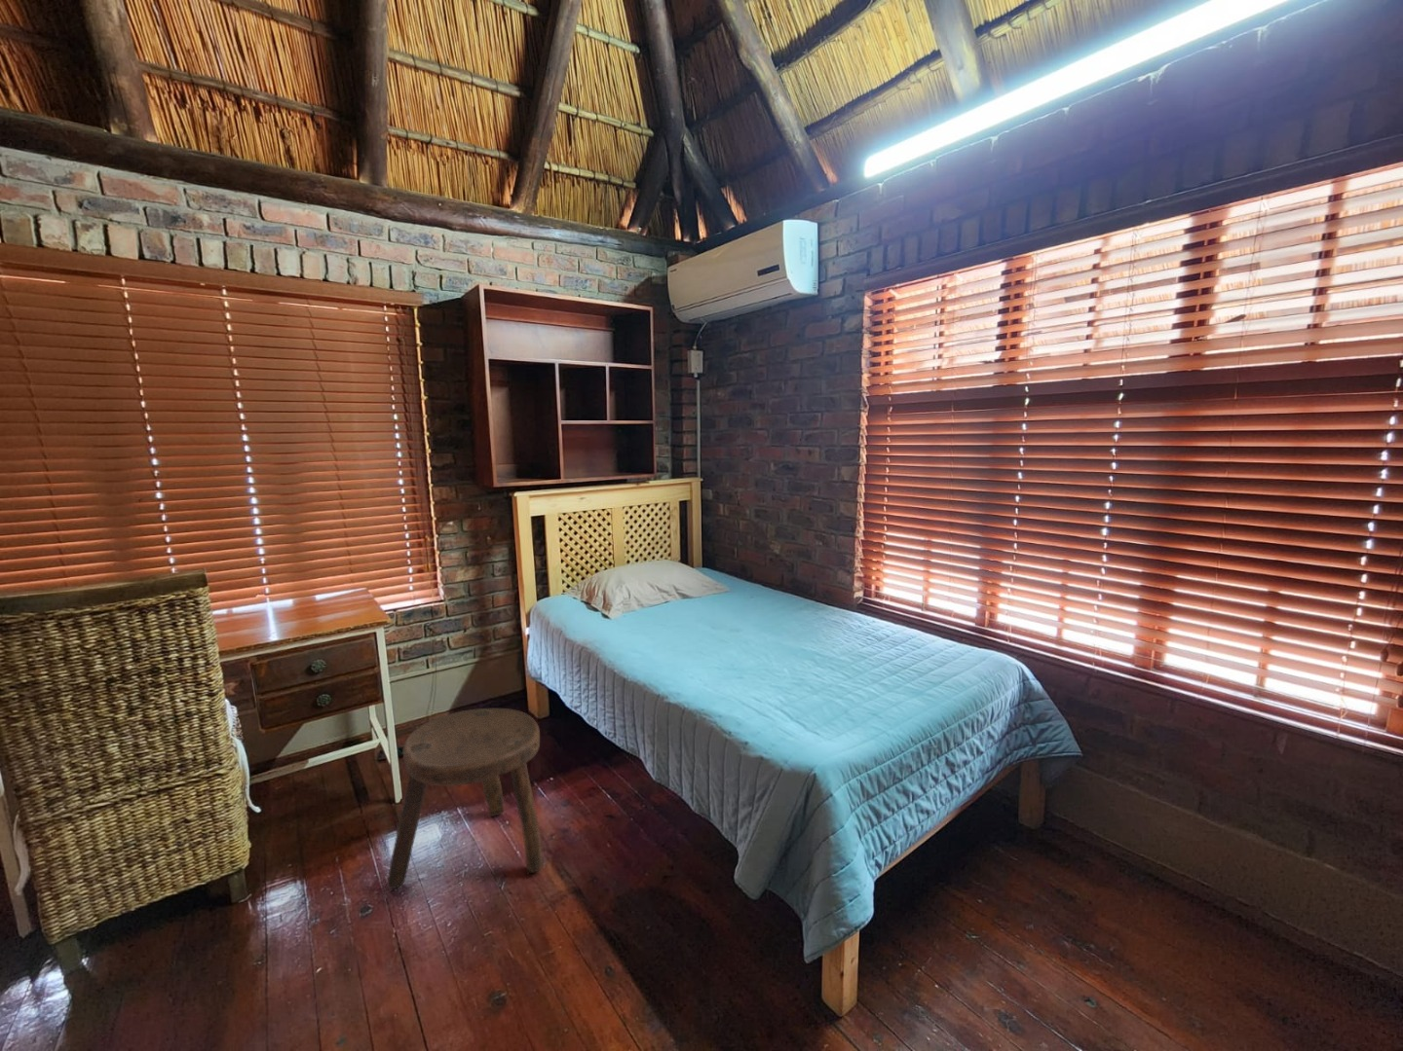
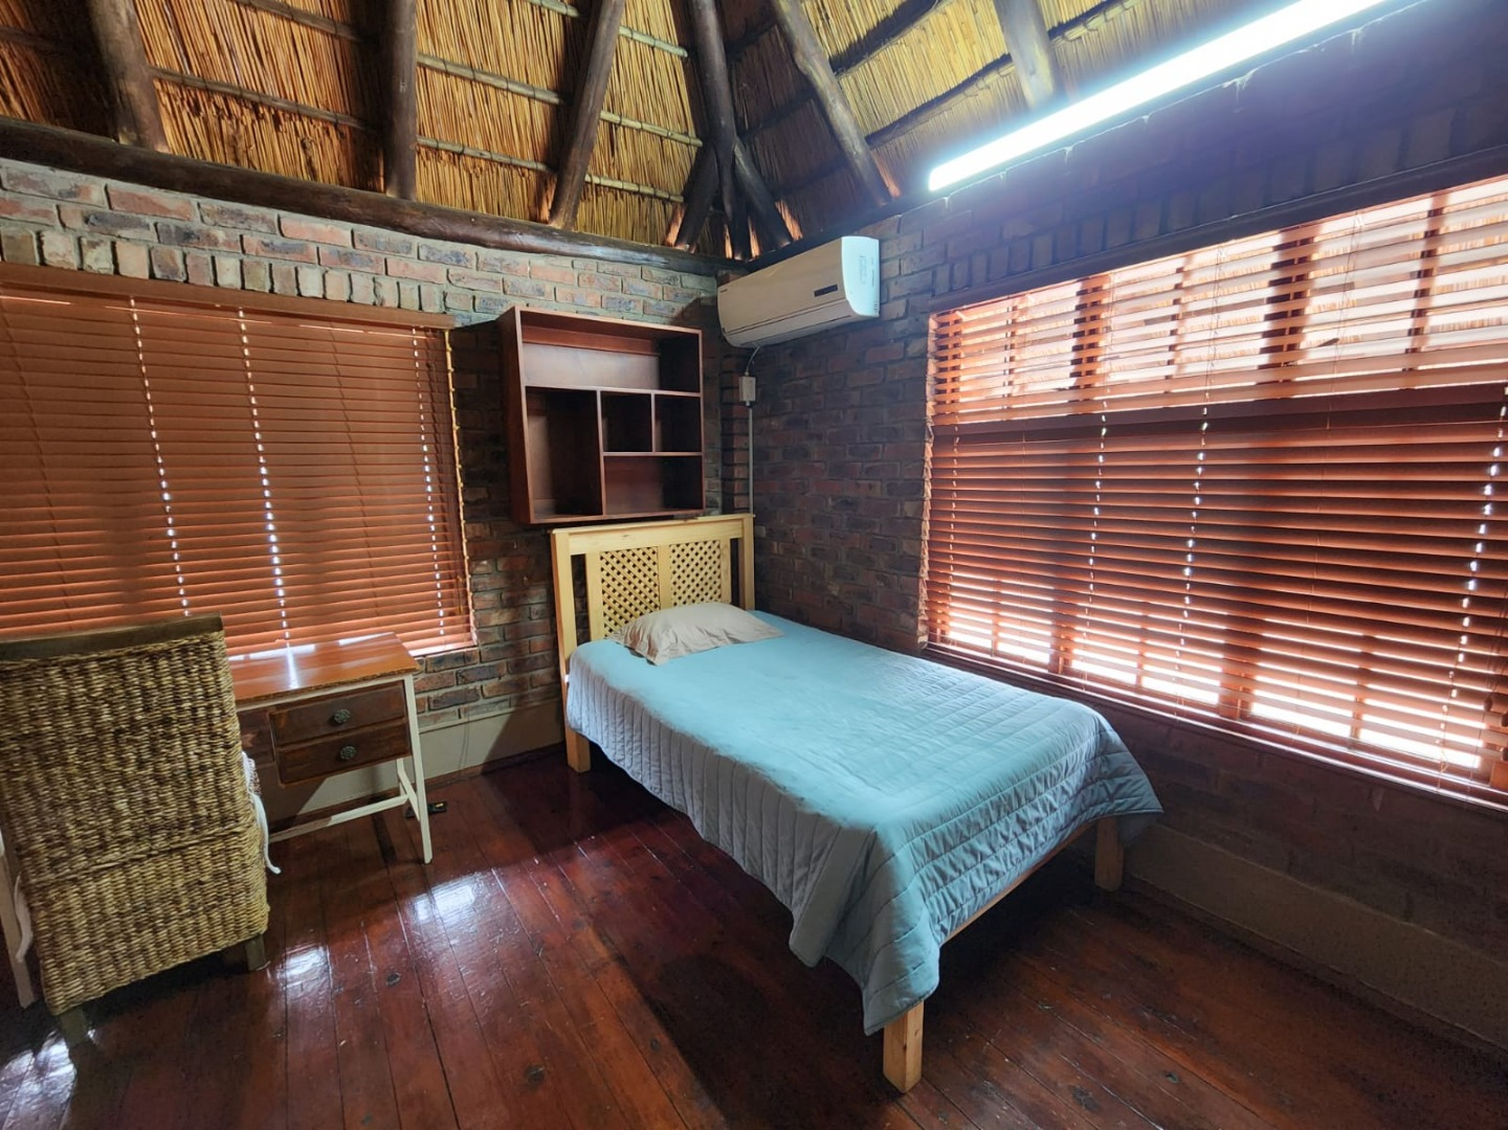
- stool [386,708,544,890]
